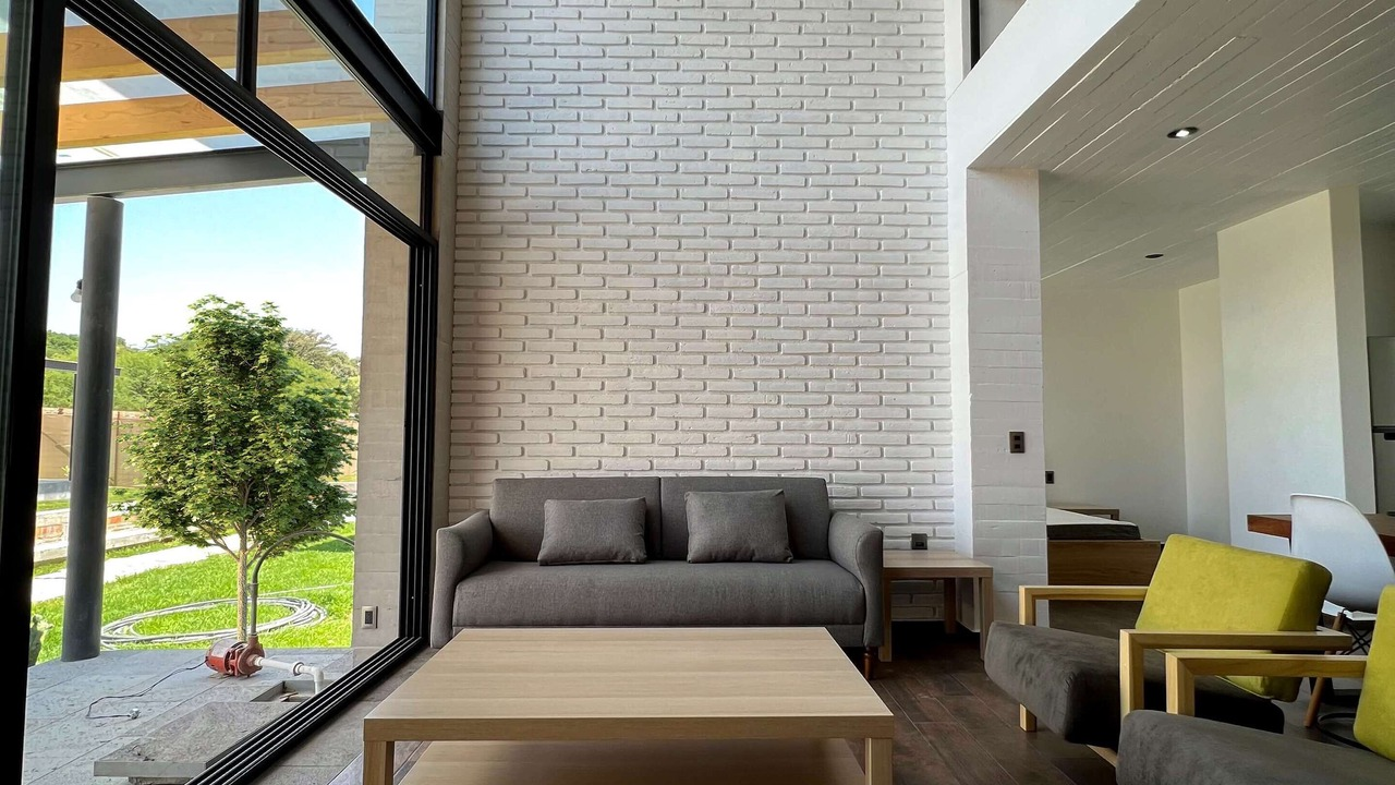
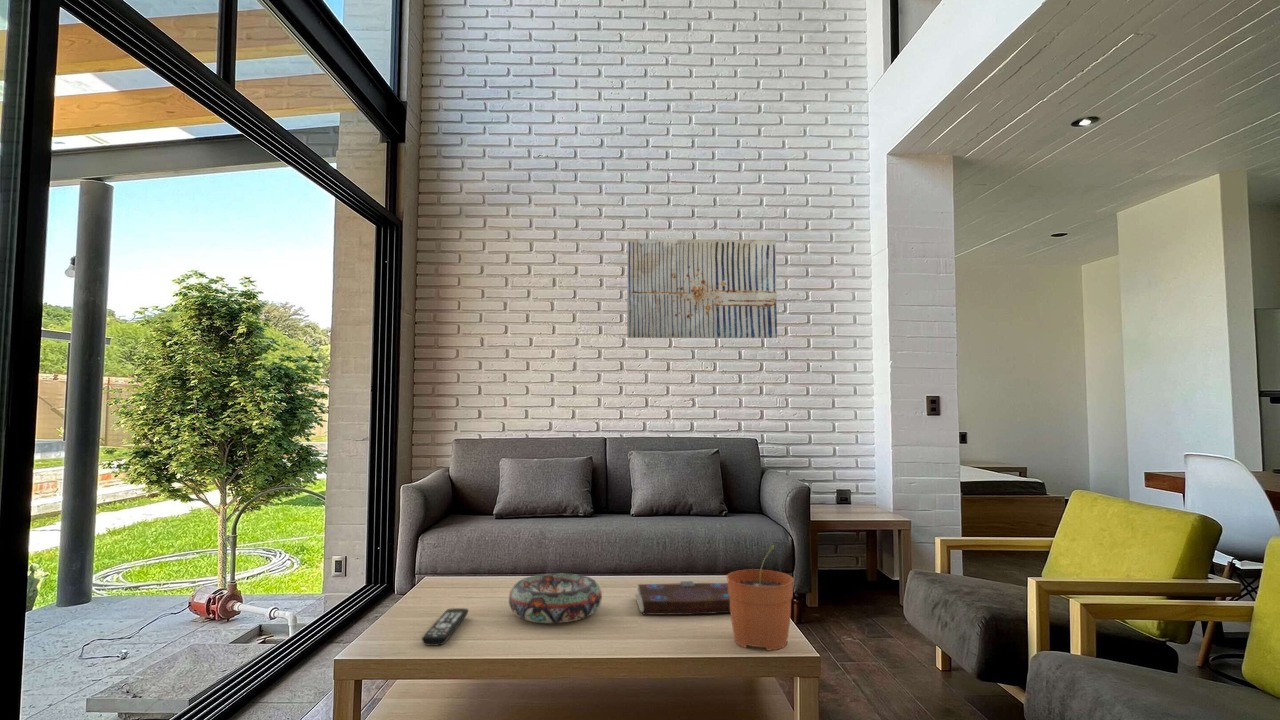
+ remote control [421,607,469,647]
+ wall art [626,238,778,339]
+ plant pot [726,544,795,652]
+ book [634,580,731,616]
+ decorative bowl [508,572,603,624]
